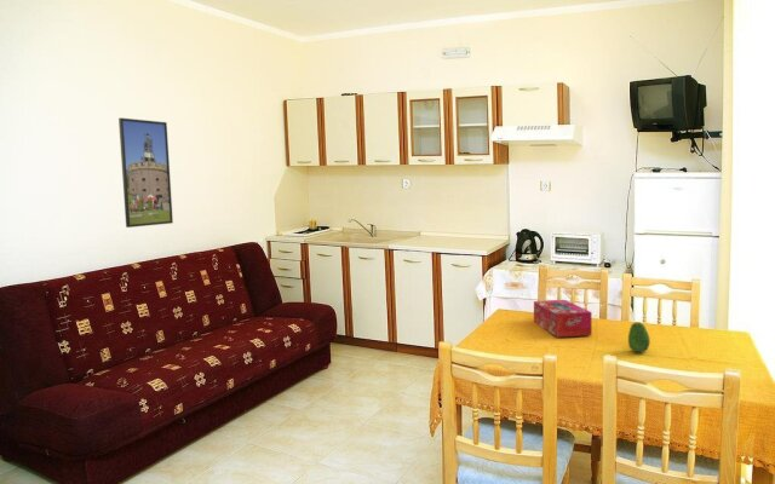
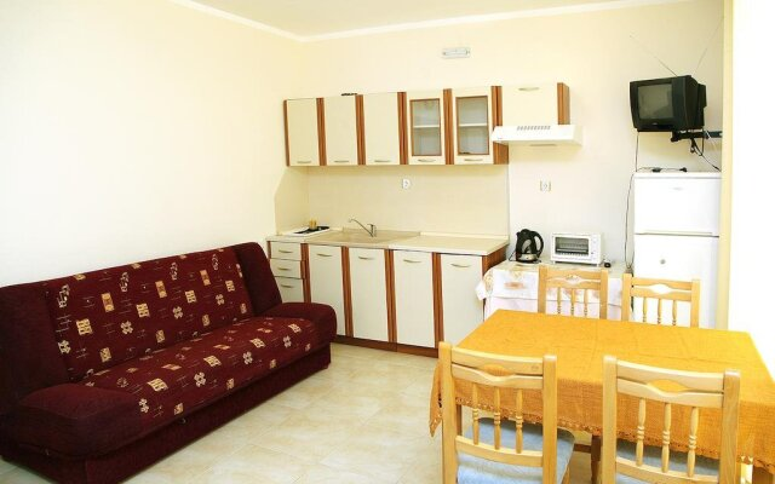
- tissue box [533,299,592,339]
- fruit [627,321,651,353]
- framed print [117,117,174,229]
